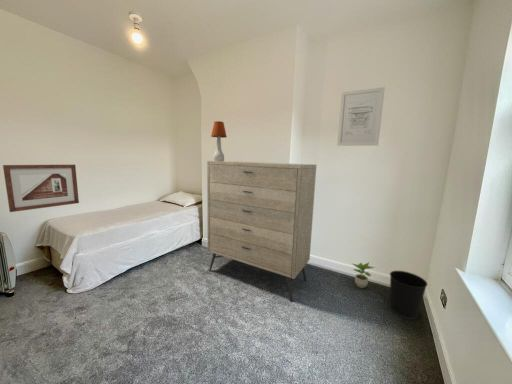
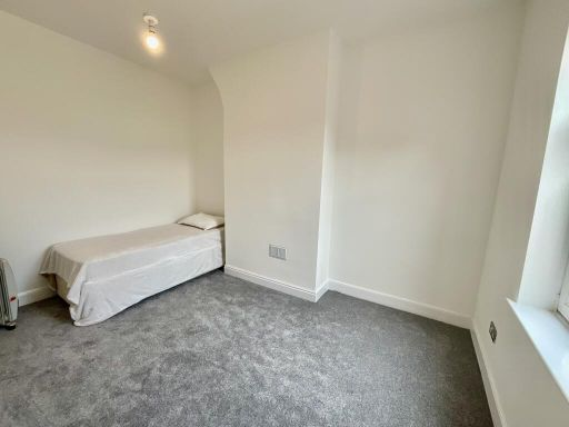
- wall art [336,86,386,147]
- potted plant [350,262,375,289]
- wastebasket [389,270,428,320]
- dresser [206,160,318,303]
- table lamp [210,120,228,161]
- picture frame [2,164,80,213]
